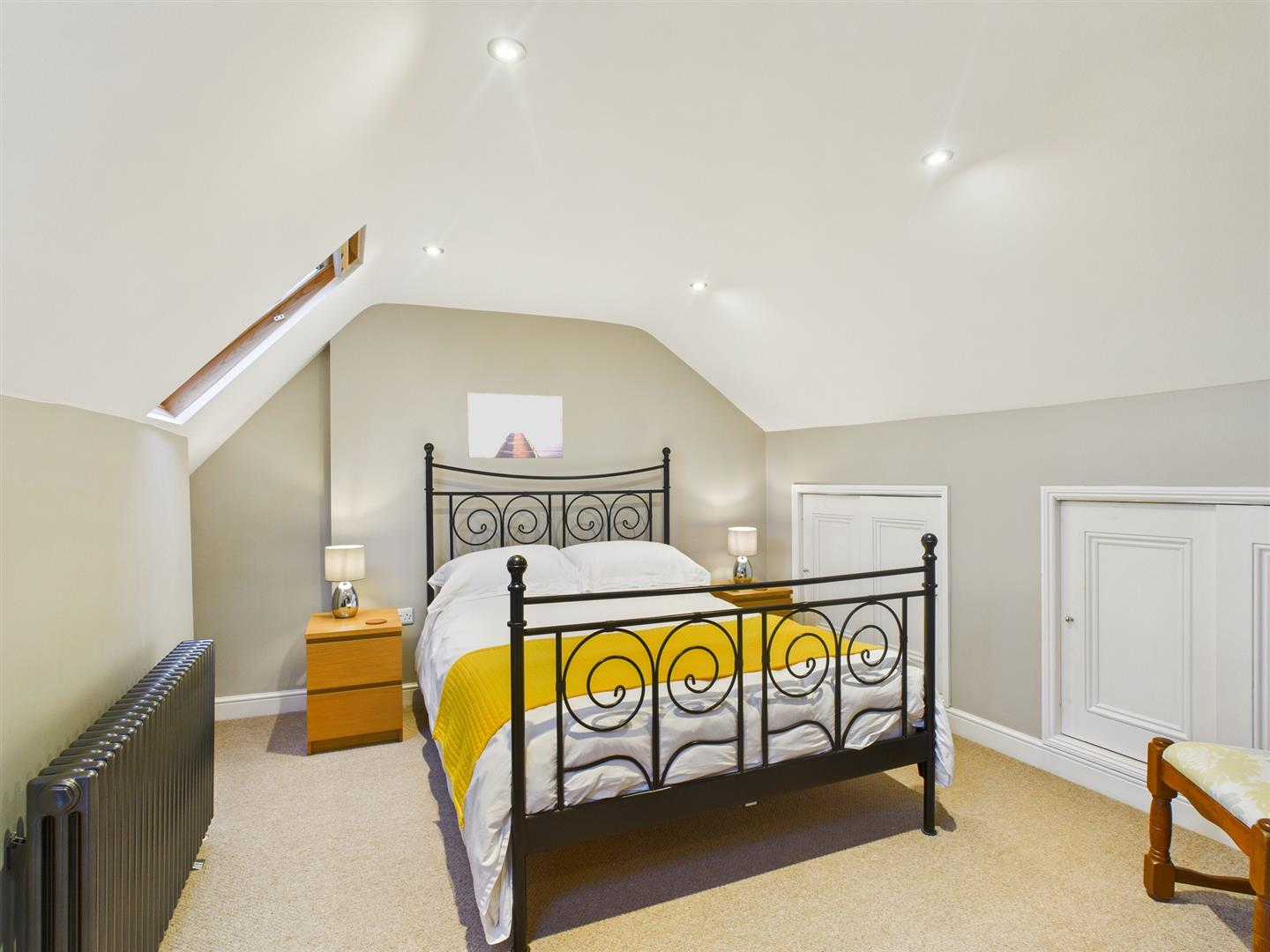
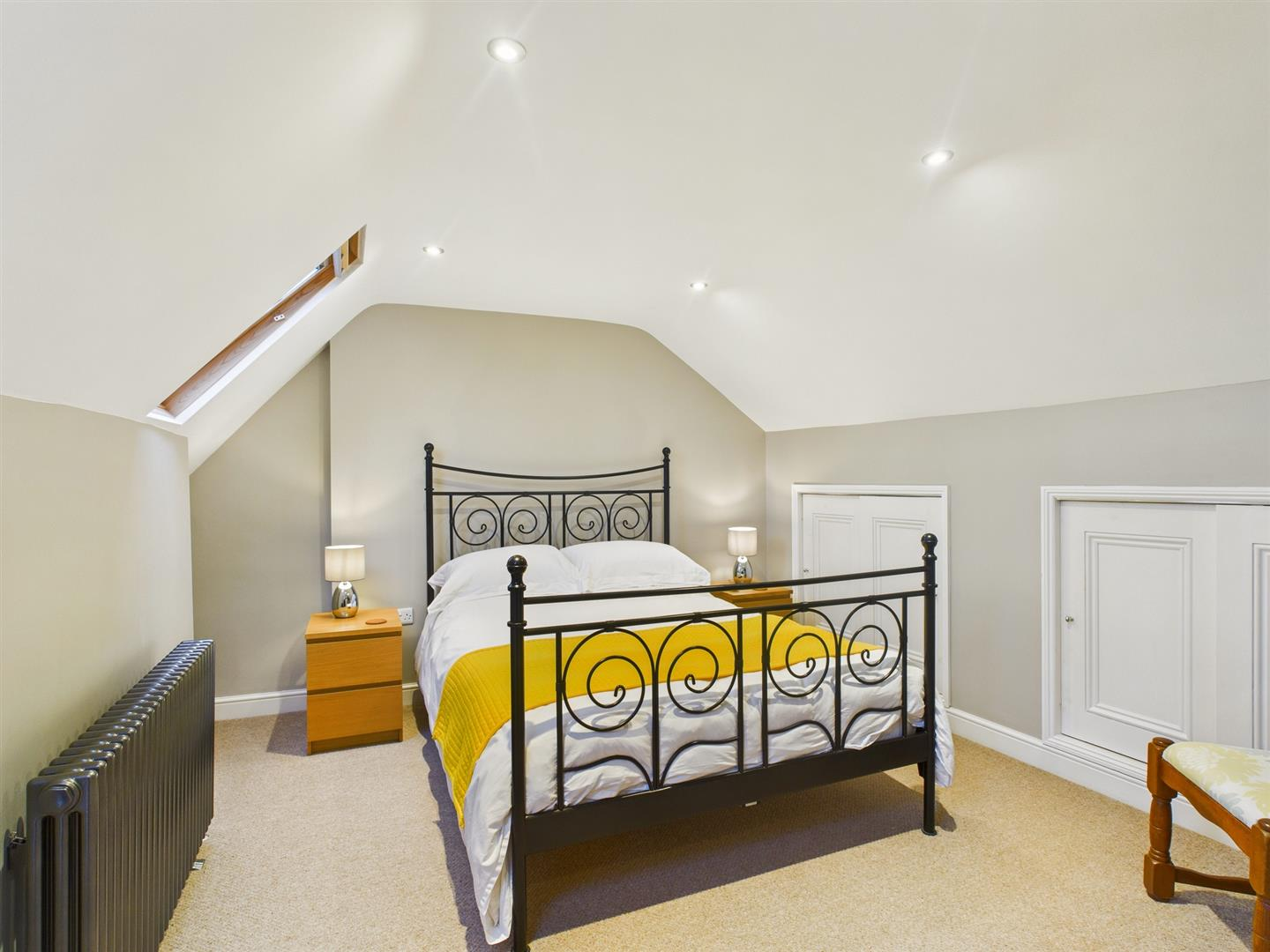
- wall art [467,392,564,458]
